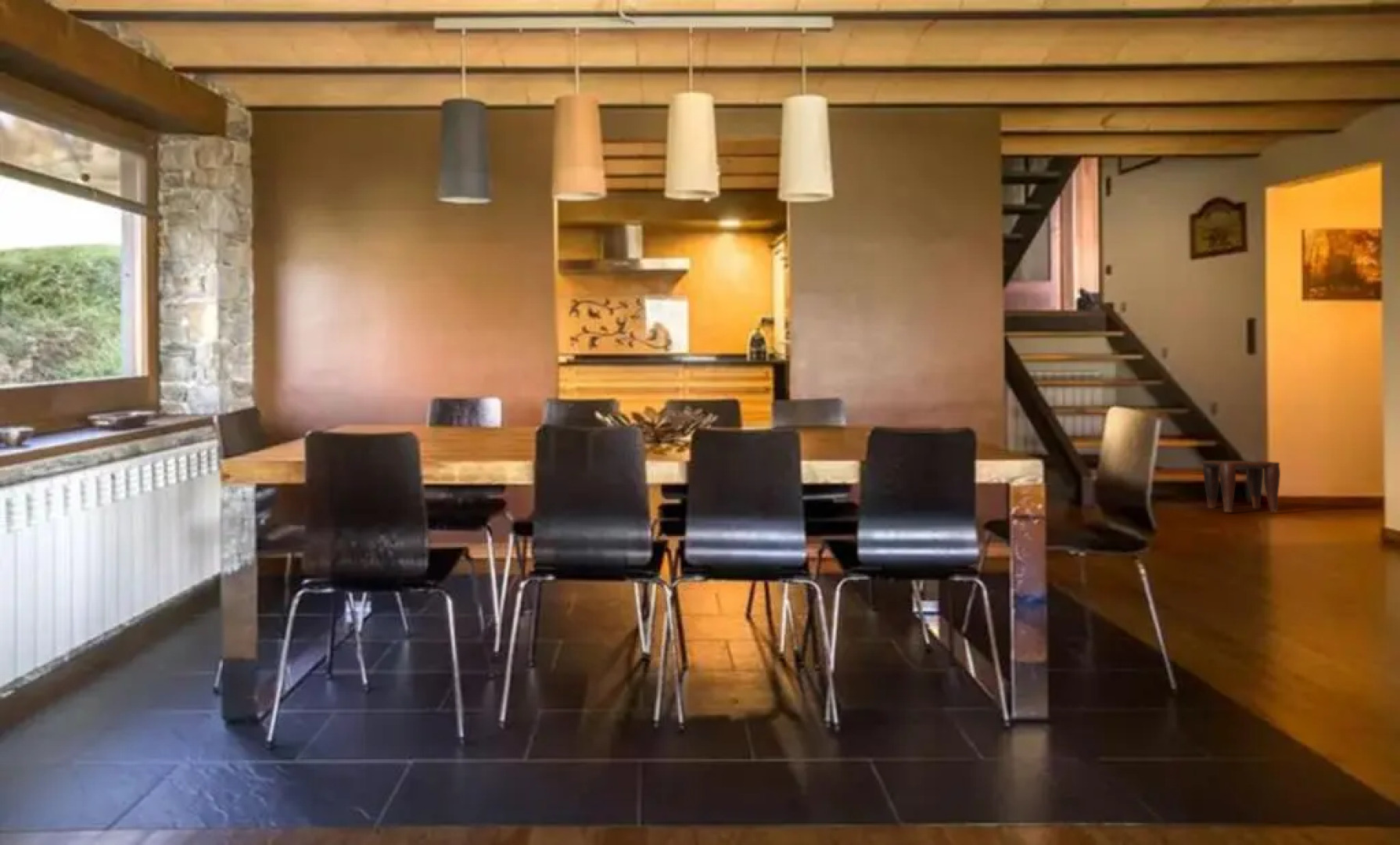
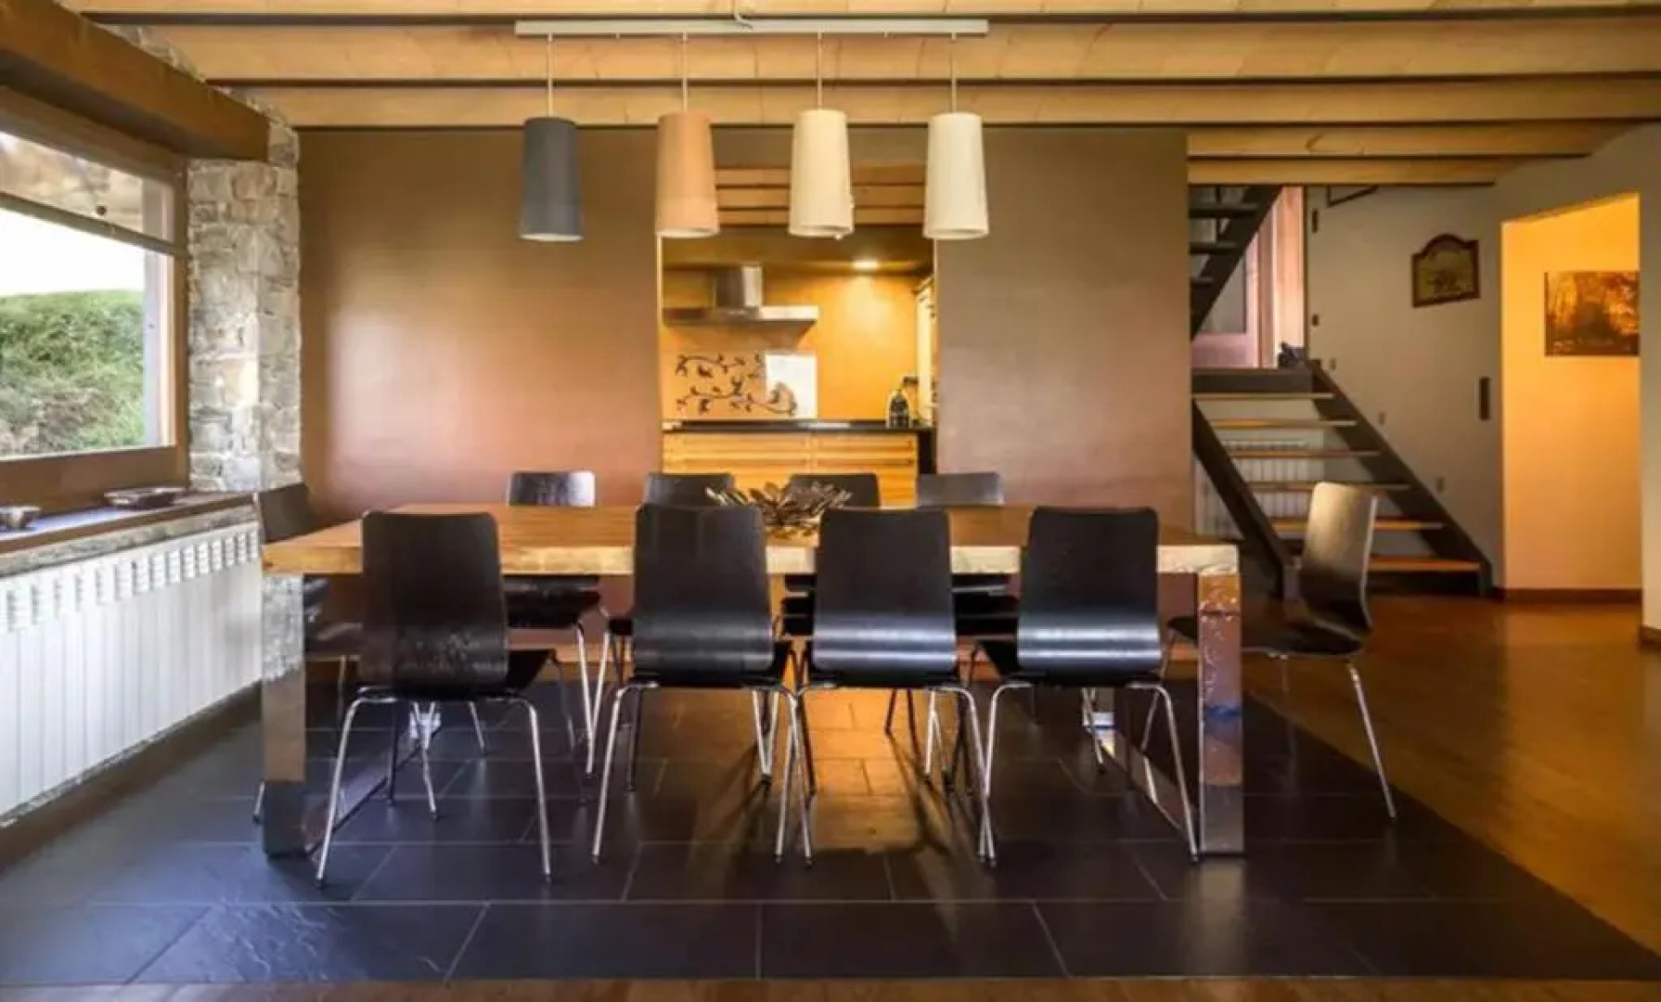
- stool [1201,460,1281,512]
